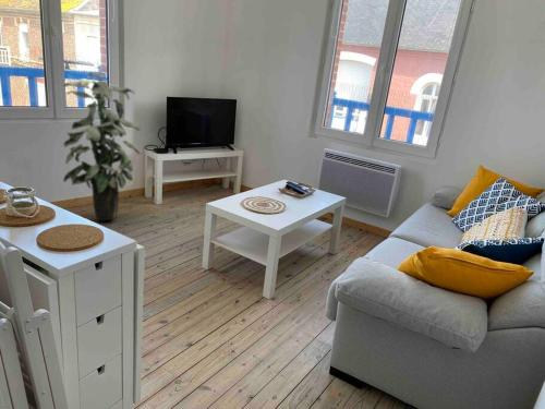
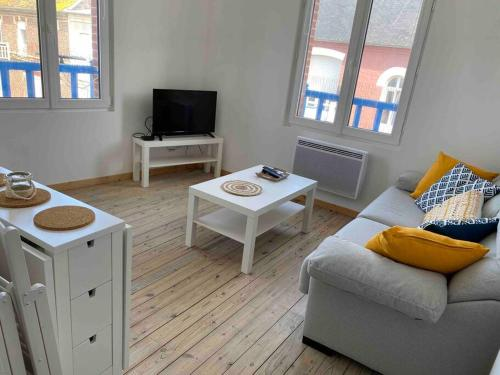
- indoor plant [62,72,142,221]
